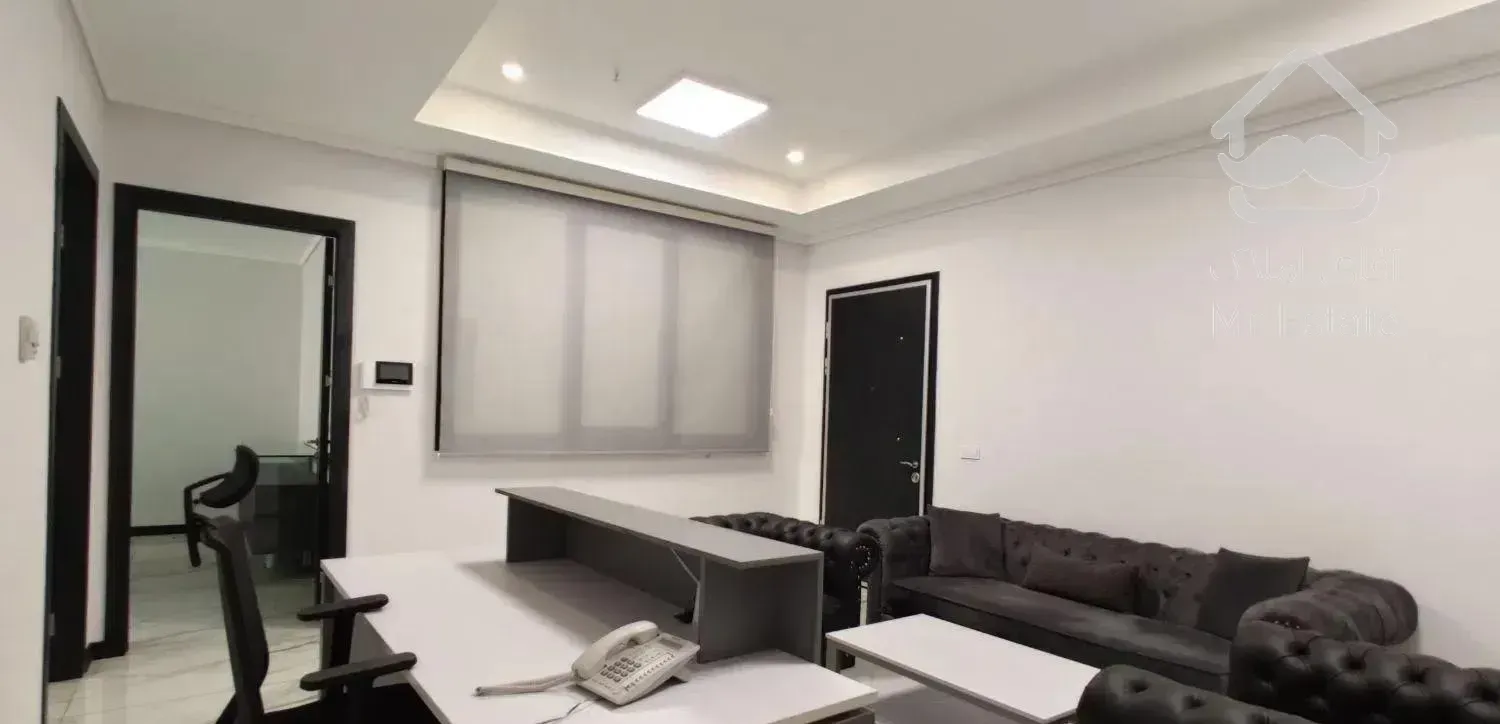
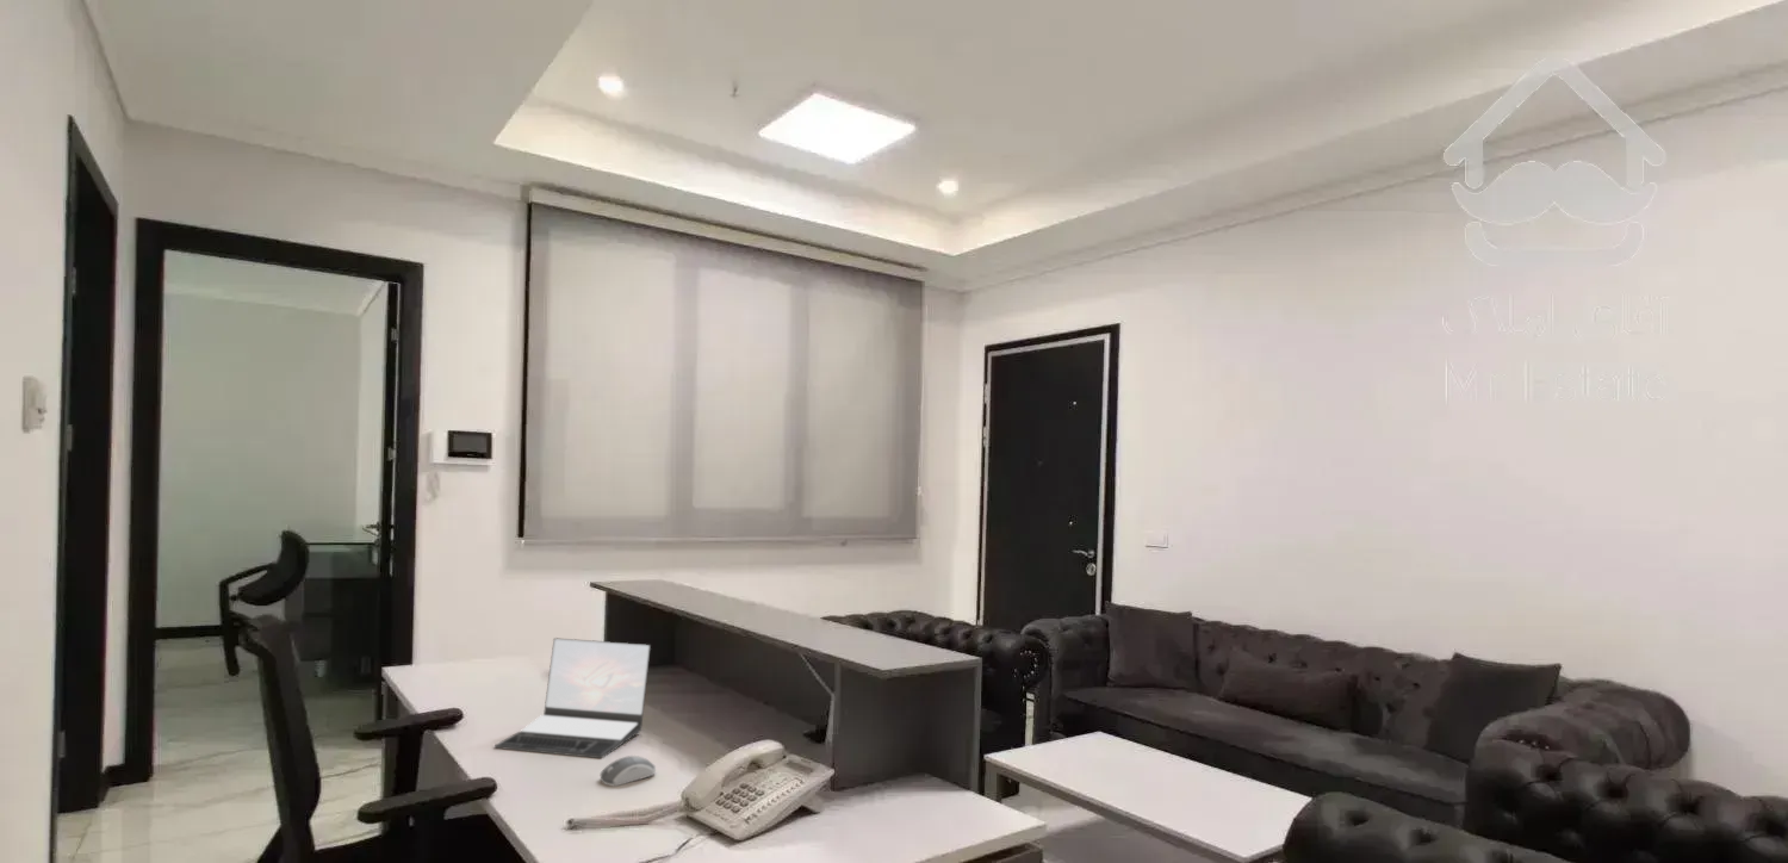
+ laptop [493,637,652,759]
+ computer mouse [598,755,657,787]
